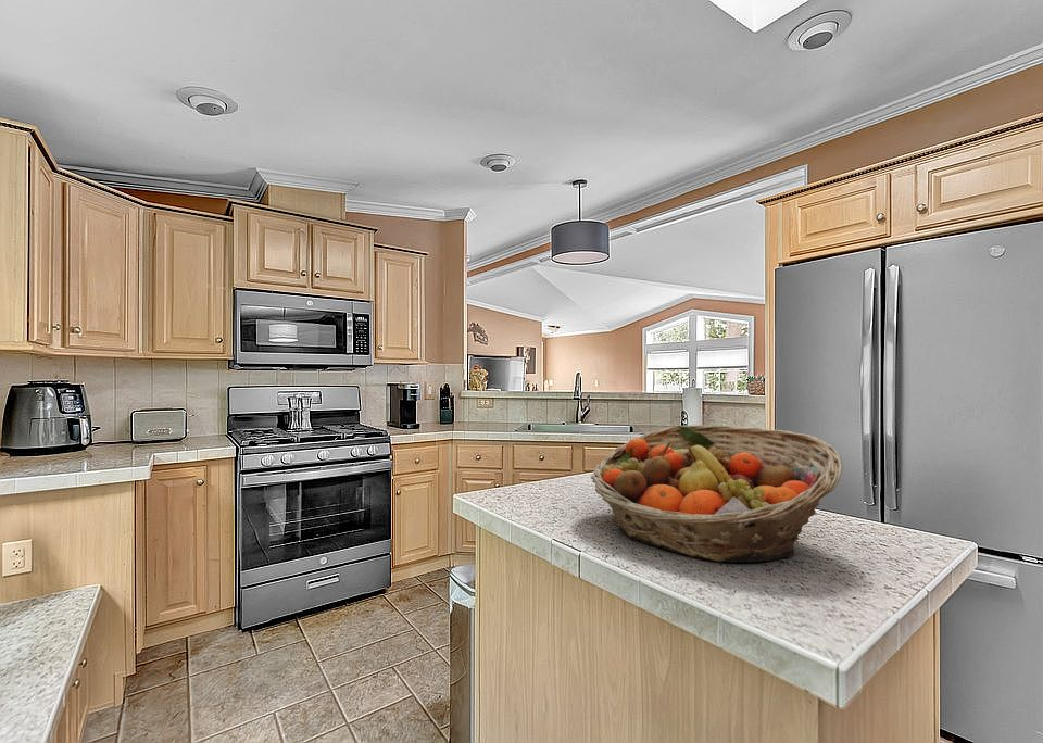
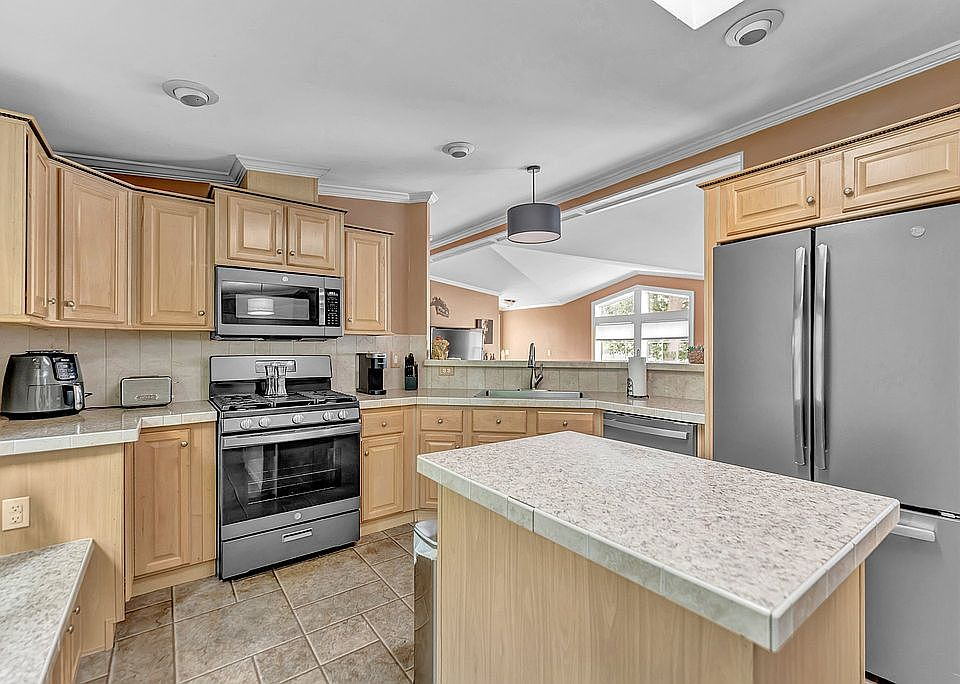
- fruit basket [590,424,843,564]
